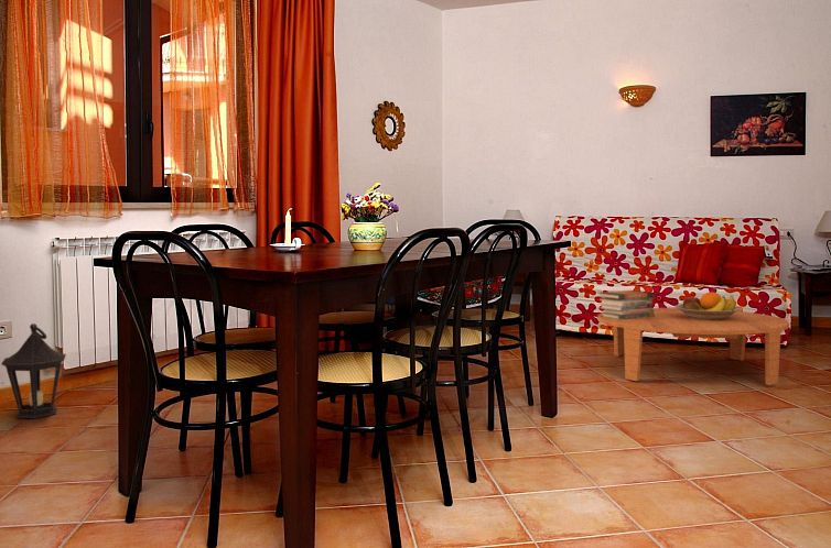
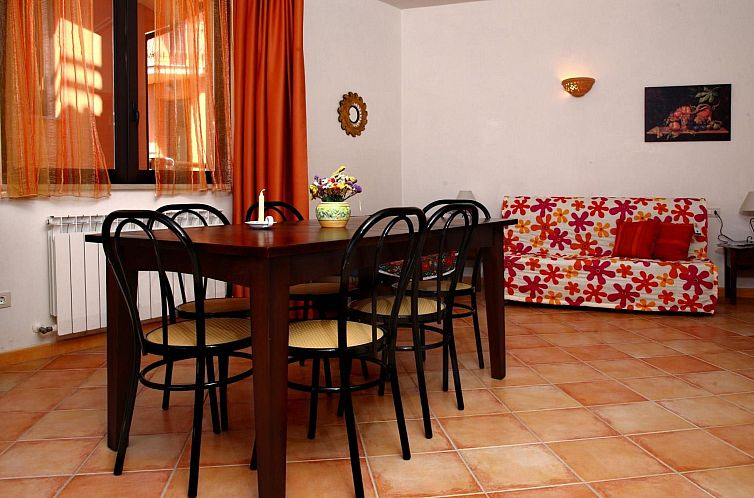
- fruit bowl [673,292,743,320]
- lantern [0,322,67,419]
- book stack [596,289,656,319]
- coffee table [596,307,790,386]
